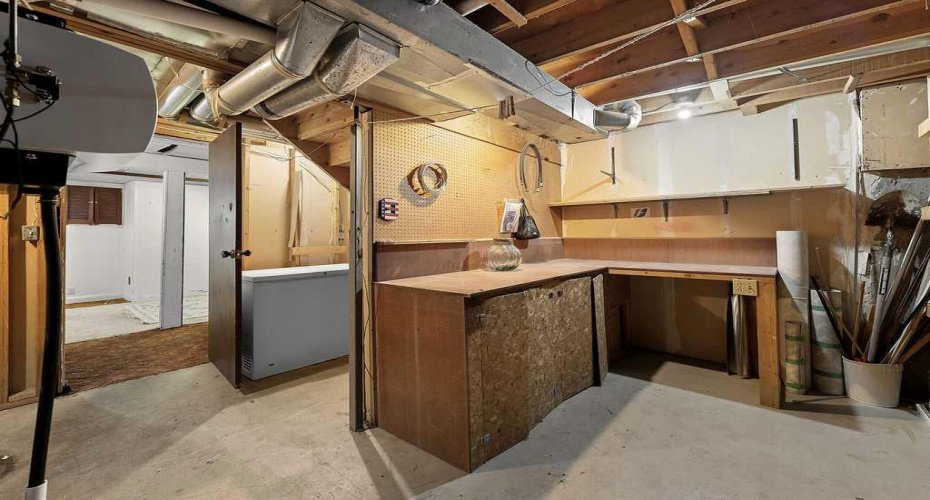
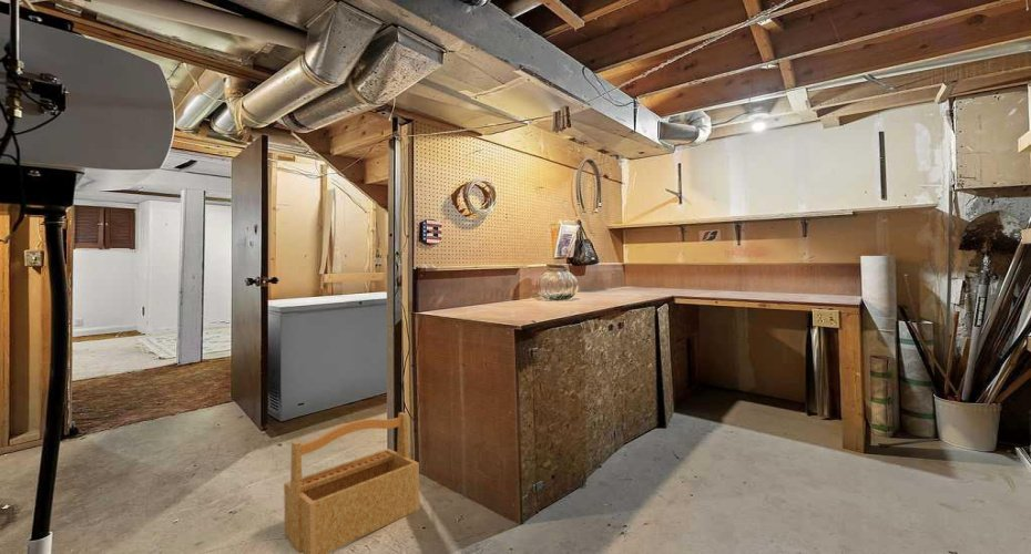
+ toolbox [283,411,420,554]
